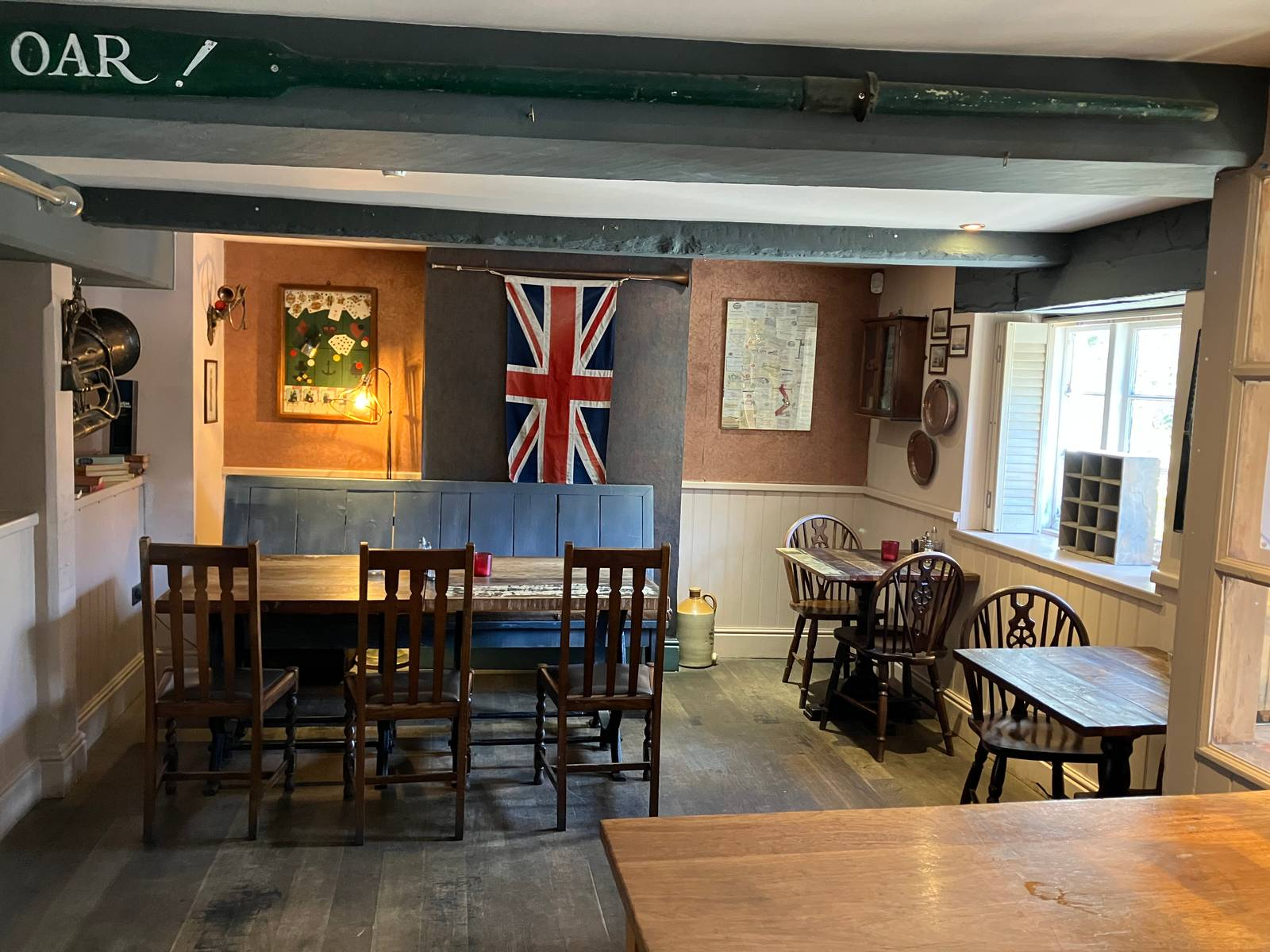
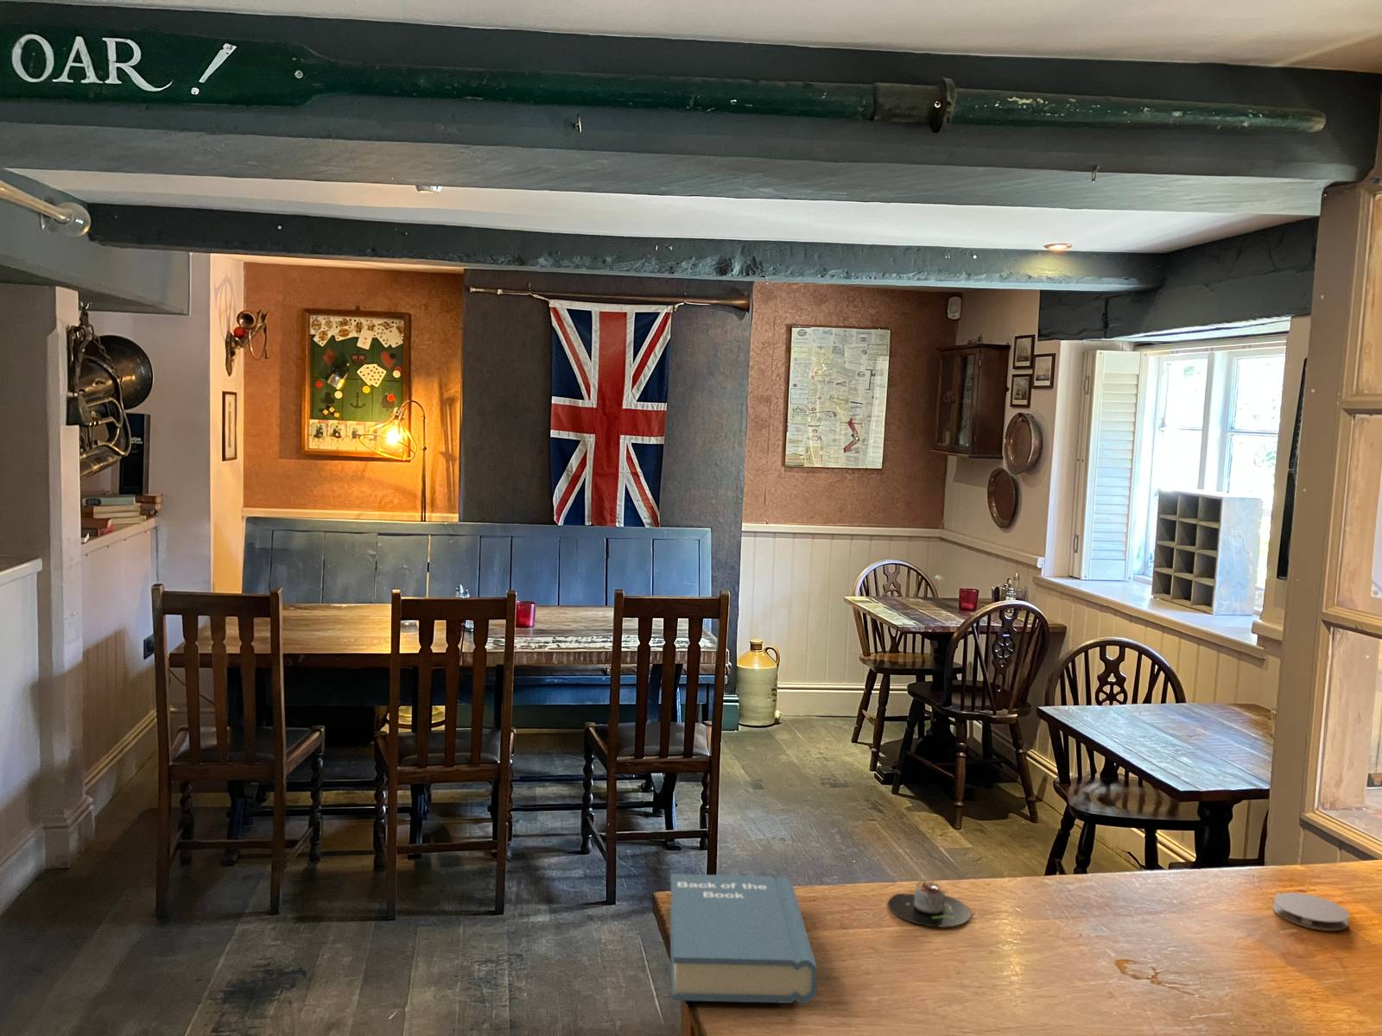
+ candle [887,879,972,927]
+ book [668,873,818,1004]
+ coaster [1271,892,1350,932]
